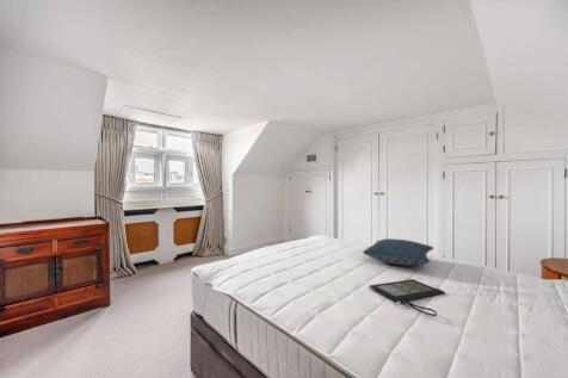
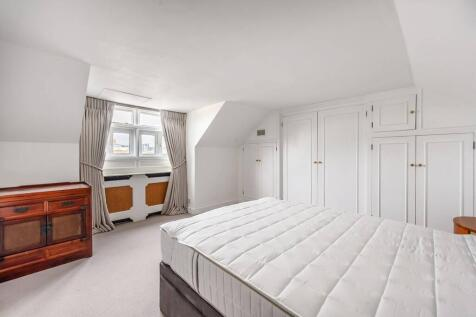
- pillow [362,237,434,267]
- clutch bag [368,278,446,317]
